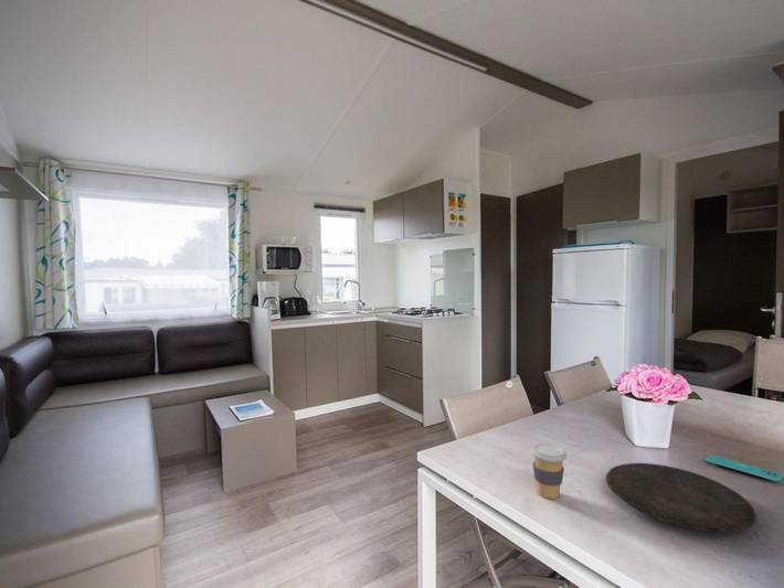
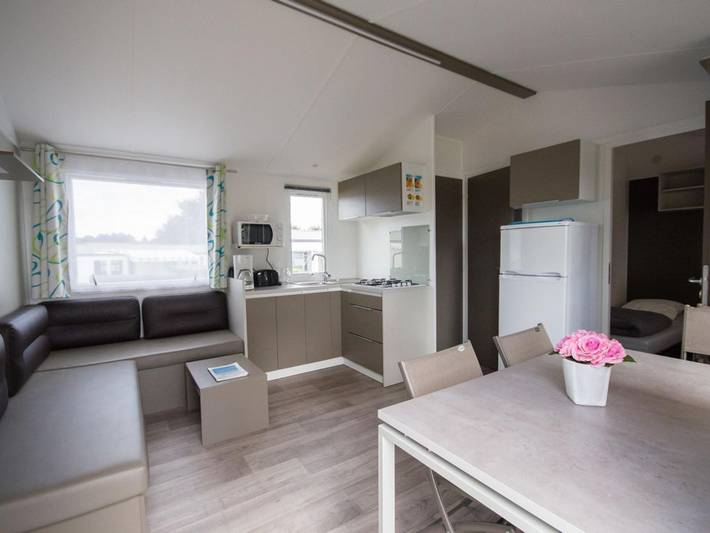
- smartphone [704,455,784,483]
- coffee cup [530,442,568,500]
- plate [605,462,757,534]
